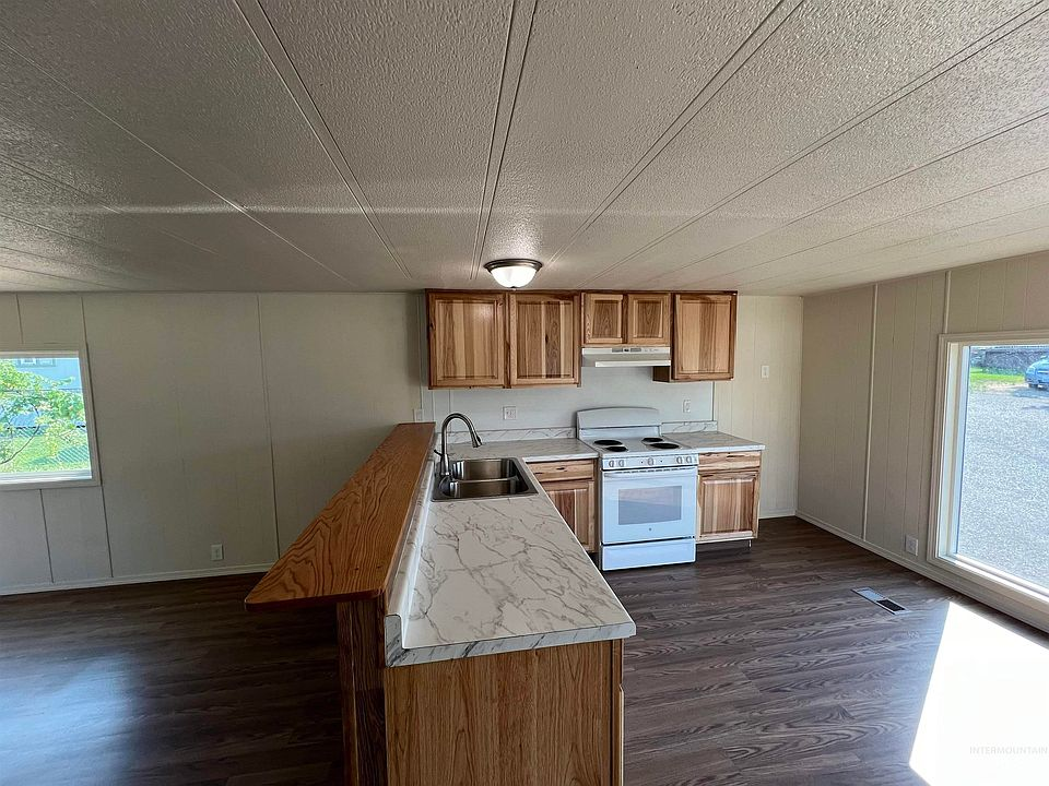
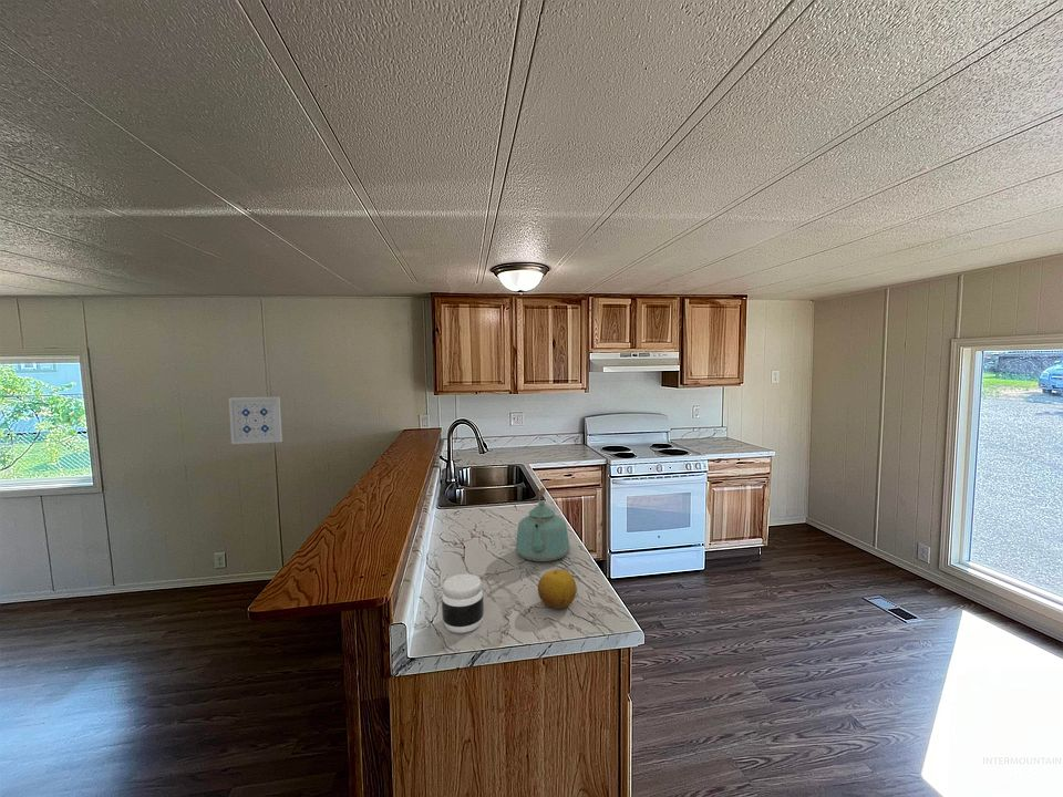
+ wall art [228,396,283,445]
+ jar [441,573,485,634]
+ kettle [514,486,571,562]
+ fruit [537,568,578,610]
